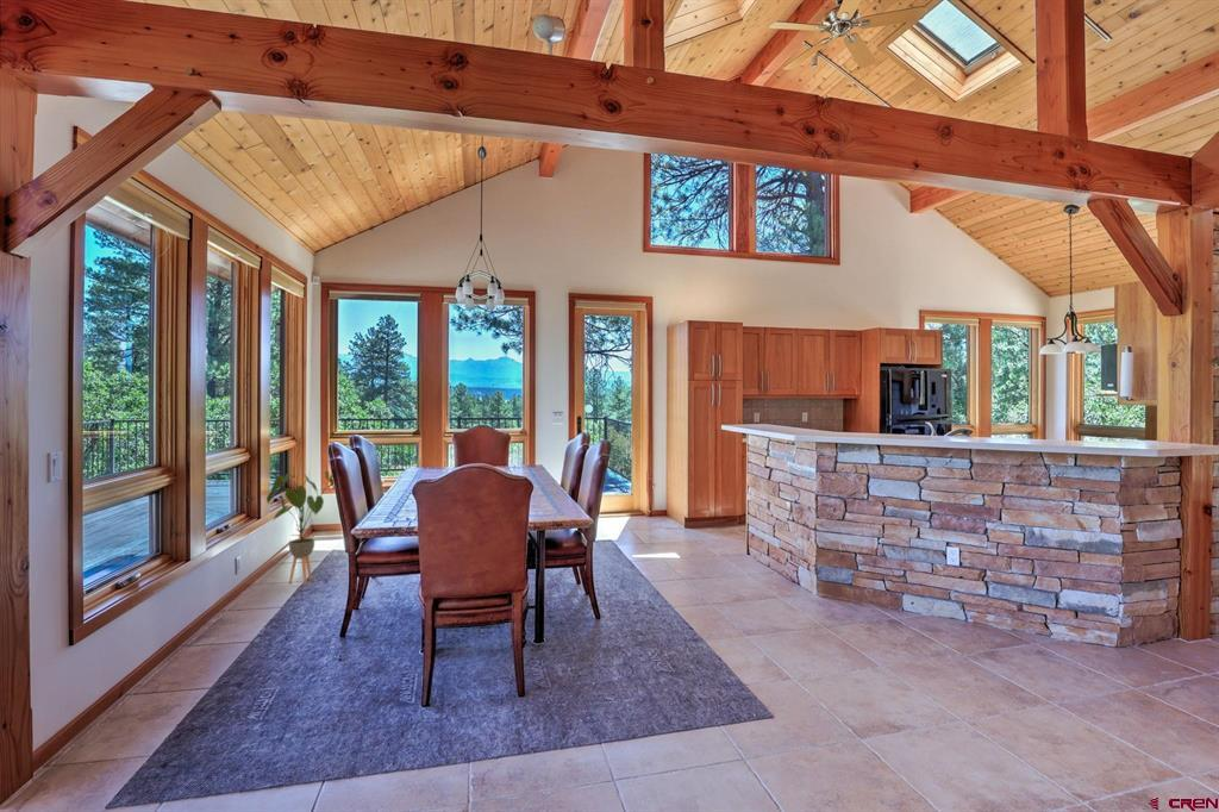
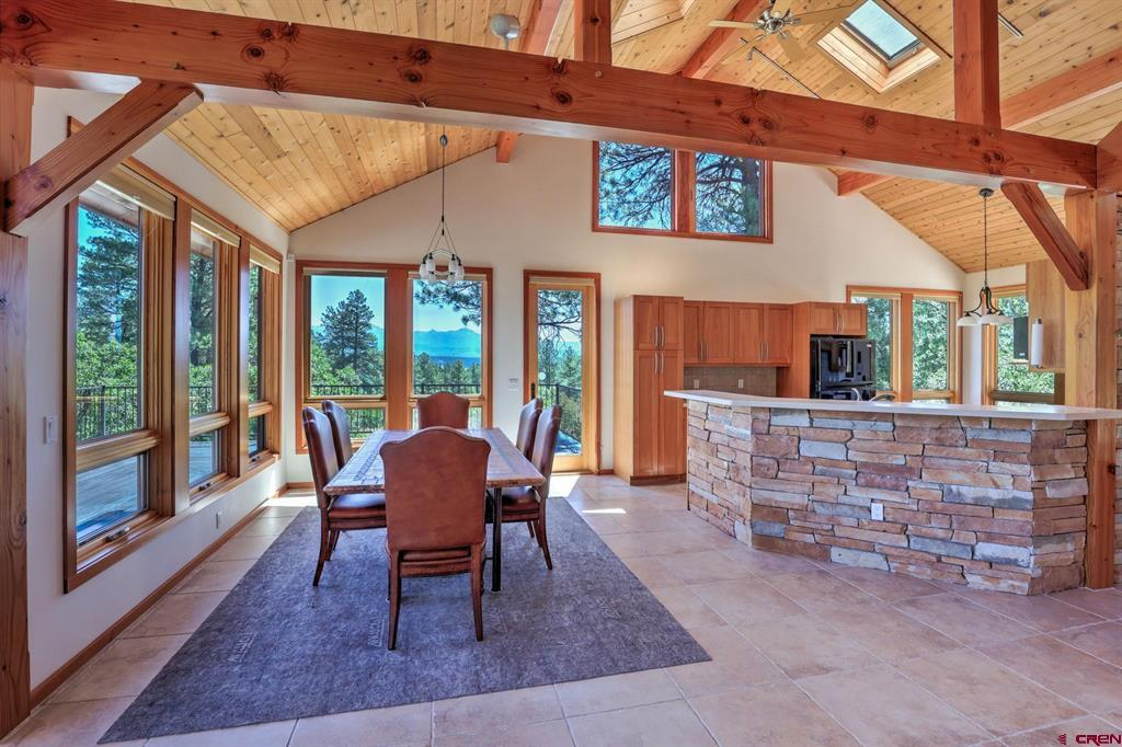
- house plant [265,469,336,586]
